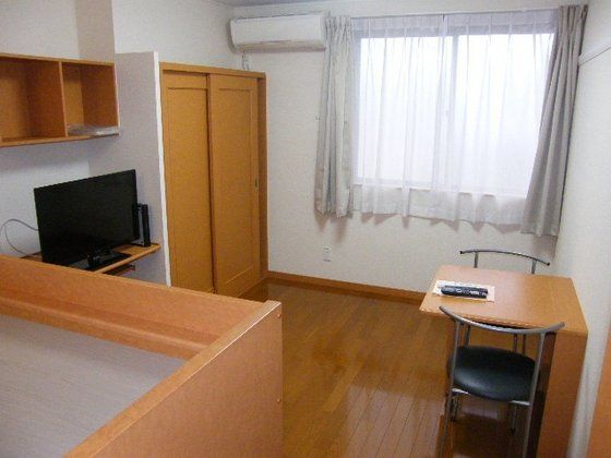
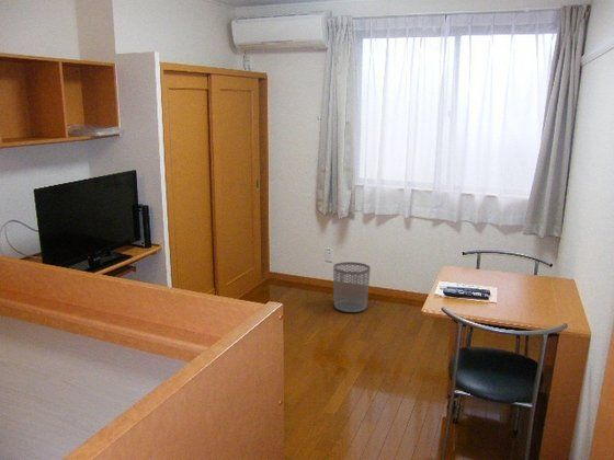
+ waste bin [332,261,372,313]
